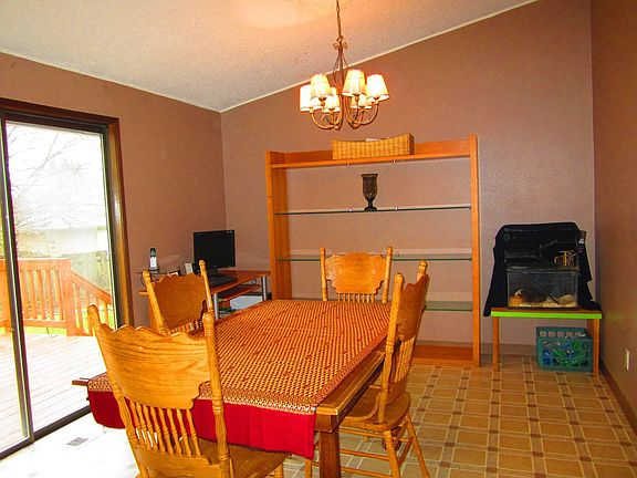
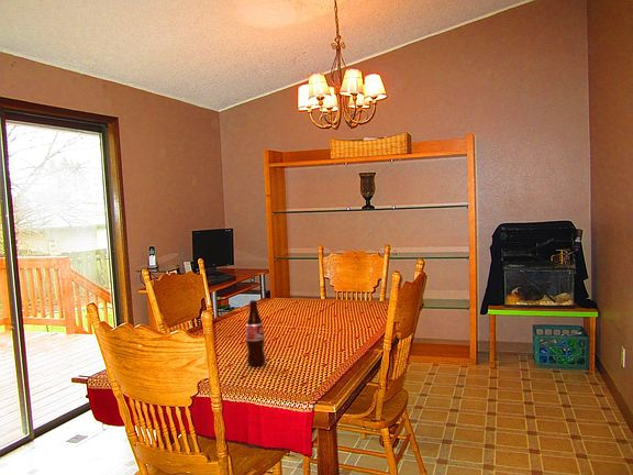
+ bottle [245,299,267,367]
